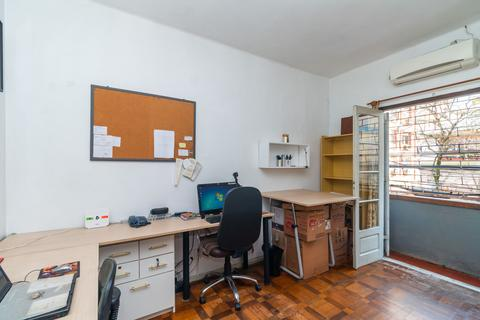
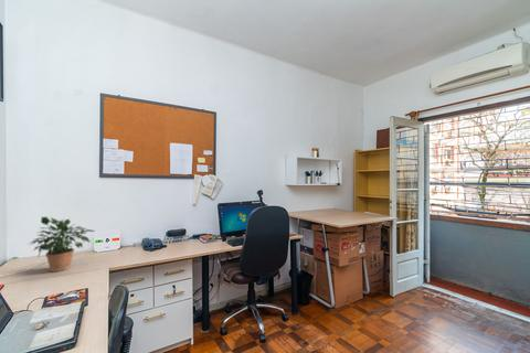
+ potted plant [26,216,96,272]
